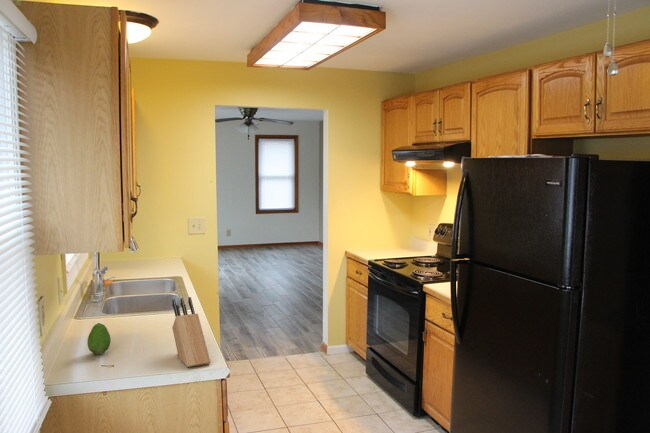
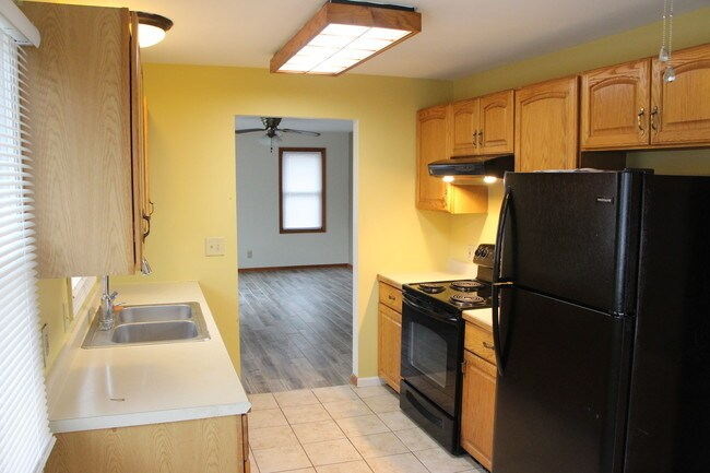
- fruit [86,322,112,356]
- knife block [171,296,211,368]
